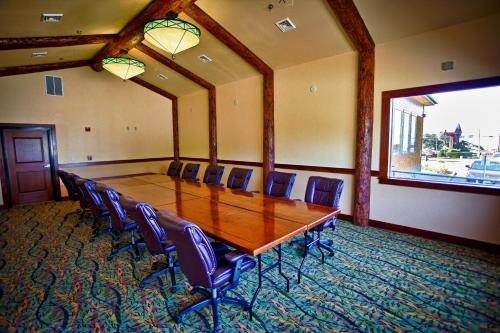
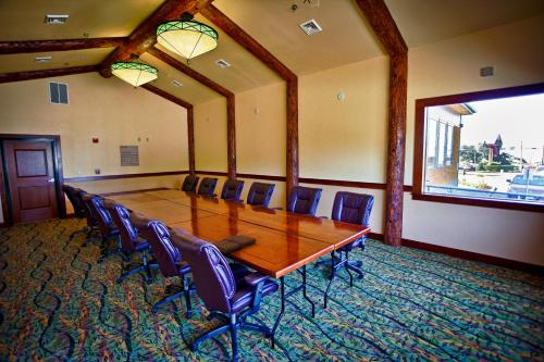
+ book [209,233,257,254]
+ wall art [119,145,140,167]
